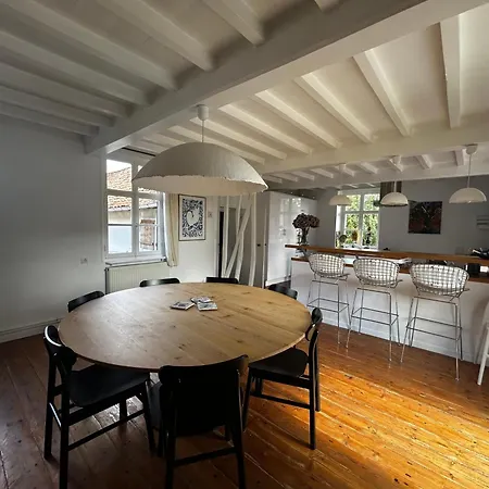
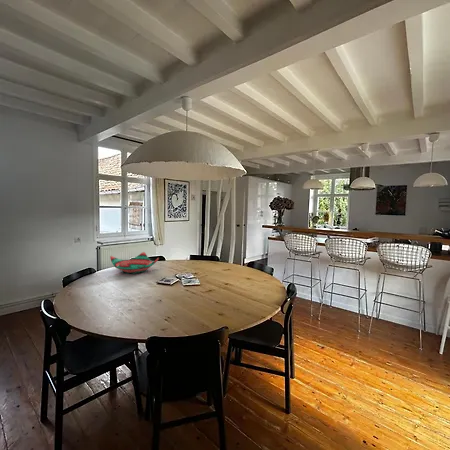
+ decorative bowl [109,251,160,275]
